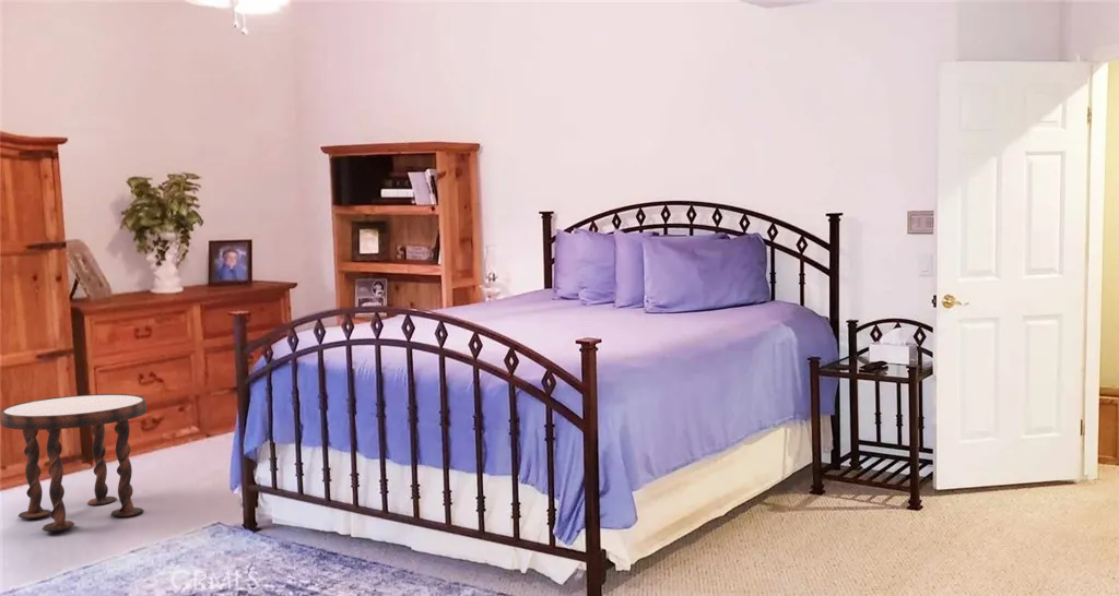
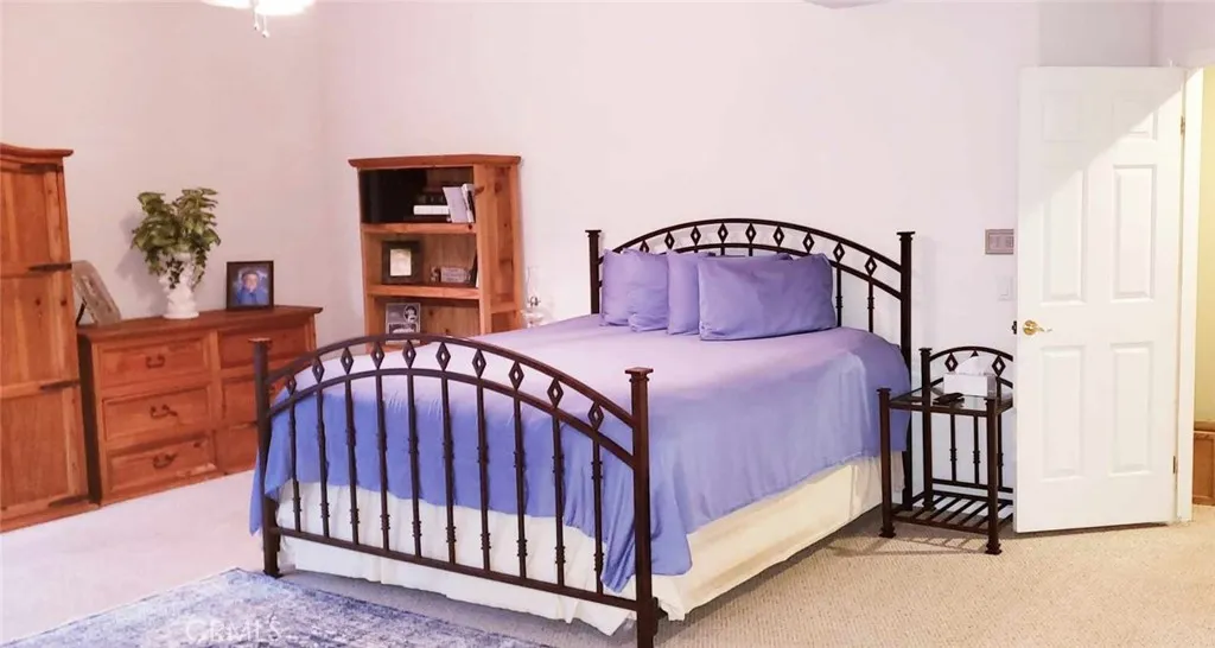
- side table [0,393,148,533]
